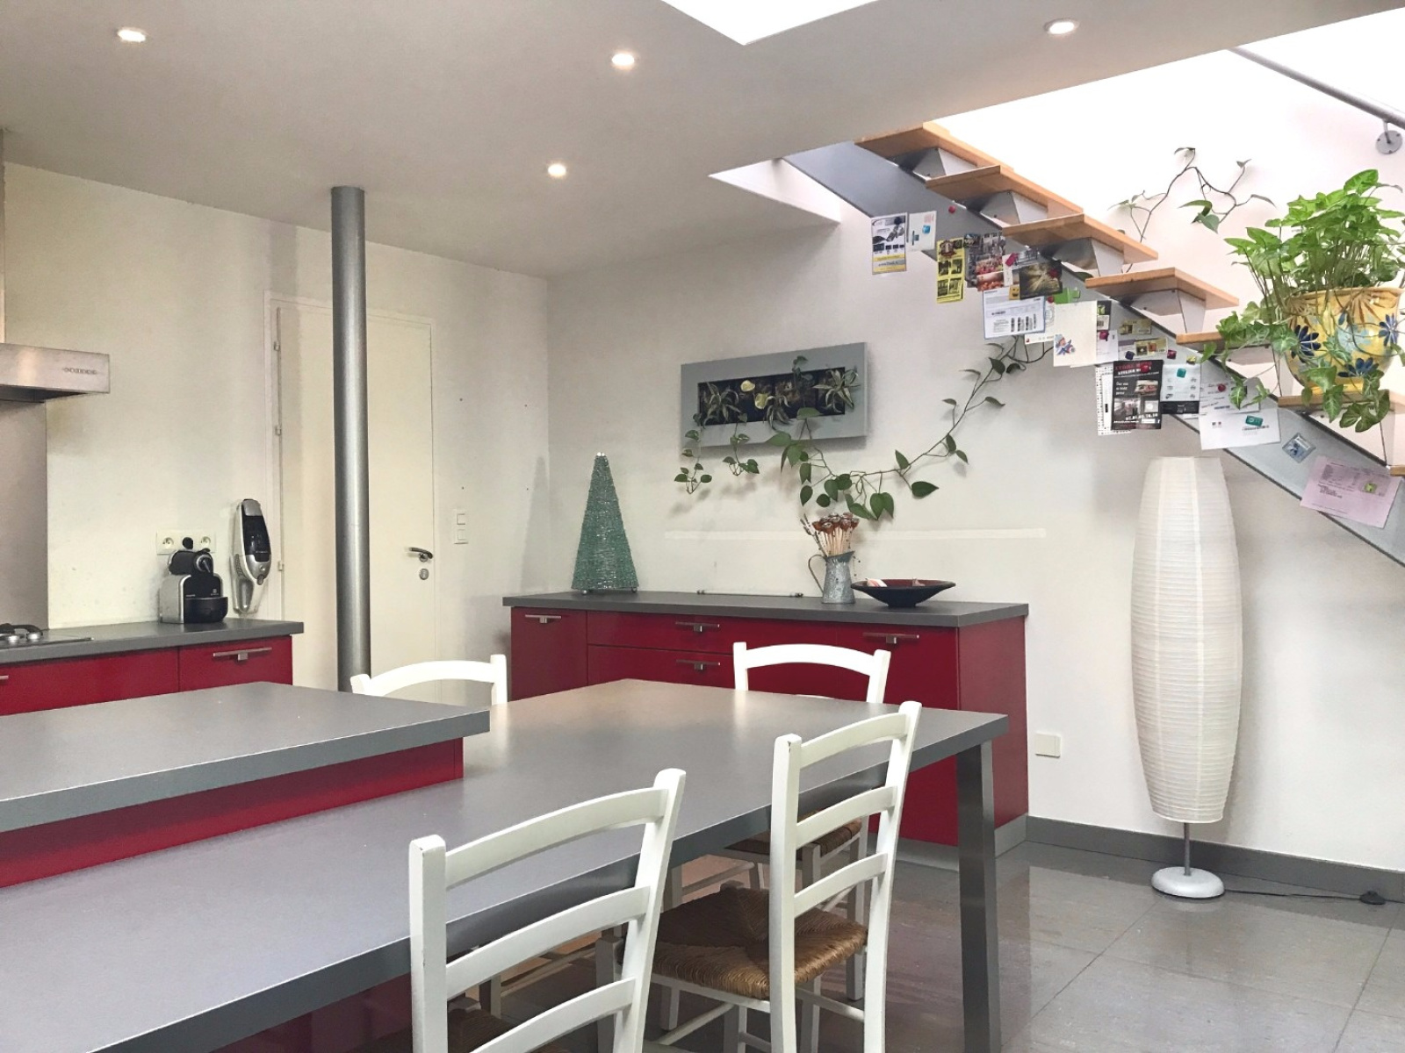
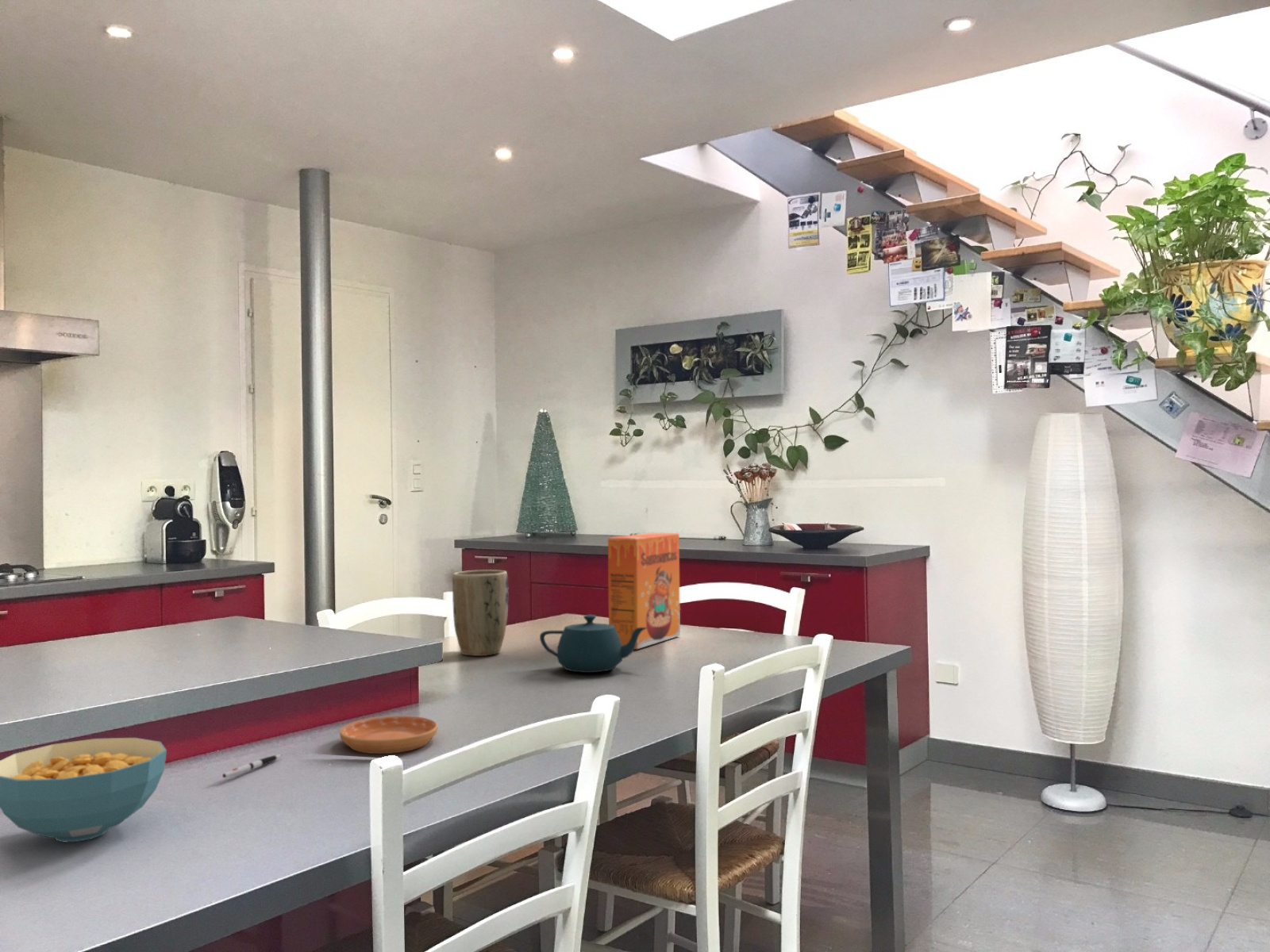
+ cereal box [607,532,681,650]
+ cereal bowl [0,737,167,843]
+ pen [221,754,283,779]
+ teapot [539,614,646,674]
+ plant pot [452,569,510,657]
+ saucer [339,715,439,754]
